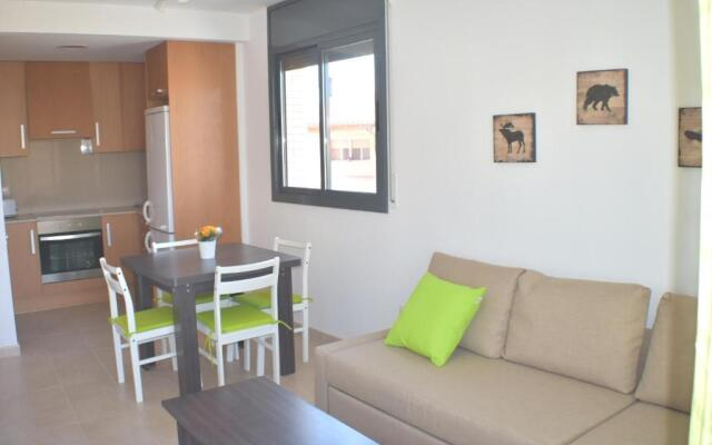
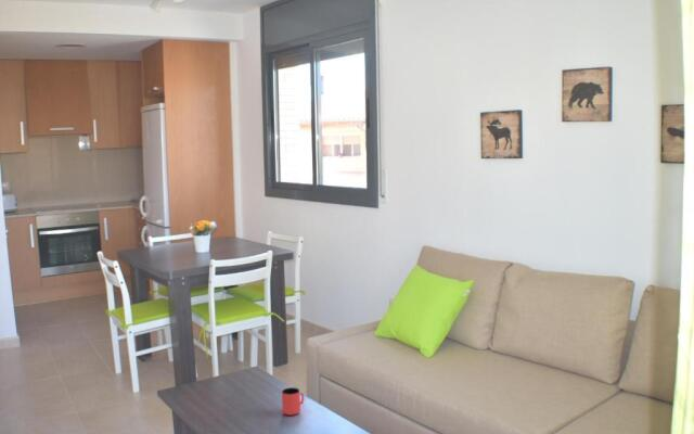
+ cup [281,386,305,417]
